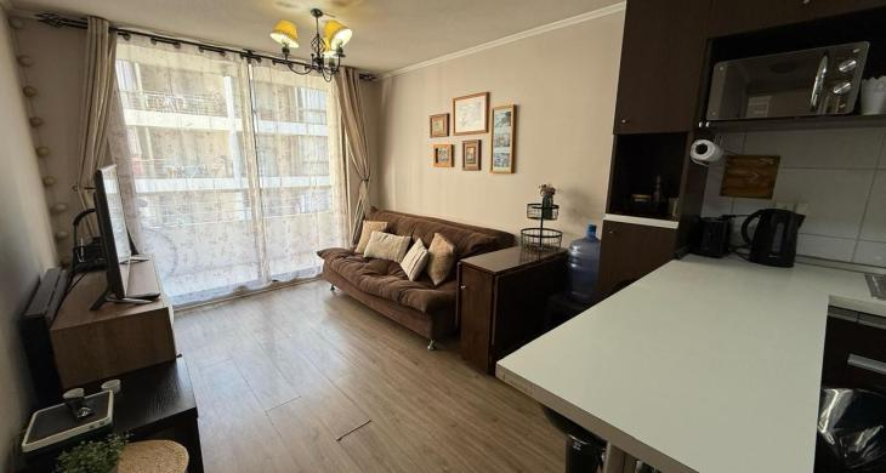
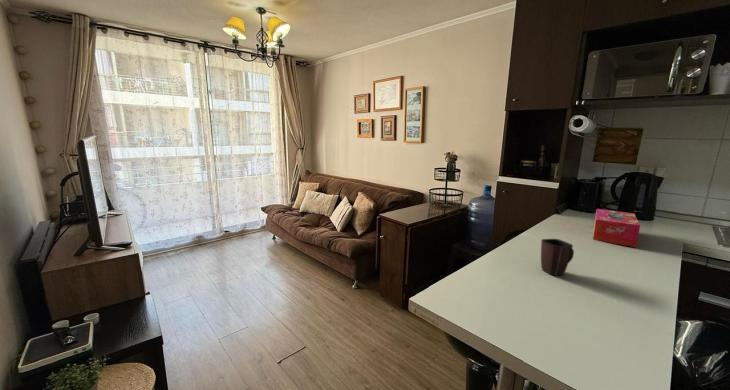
+ tissue box [592,208,641,248]
+ mug [540,238,575,277]
